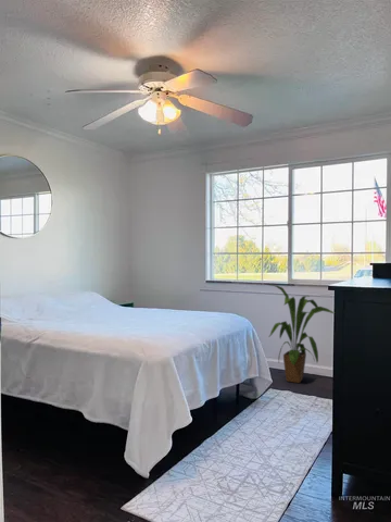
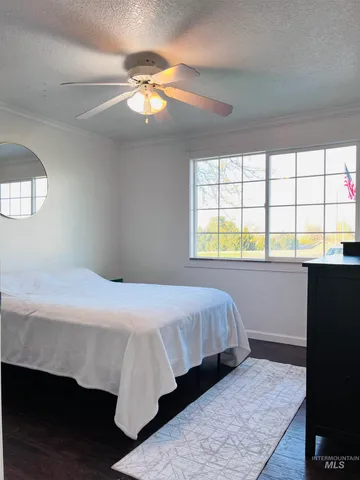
- house plant [268,284,335,384]
